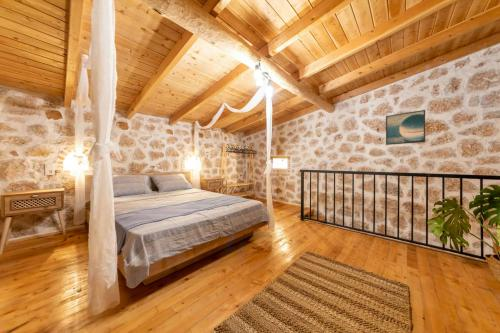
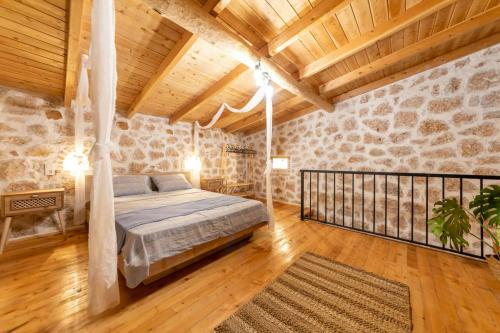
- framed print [385,109,426,146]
